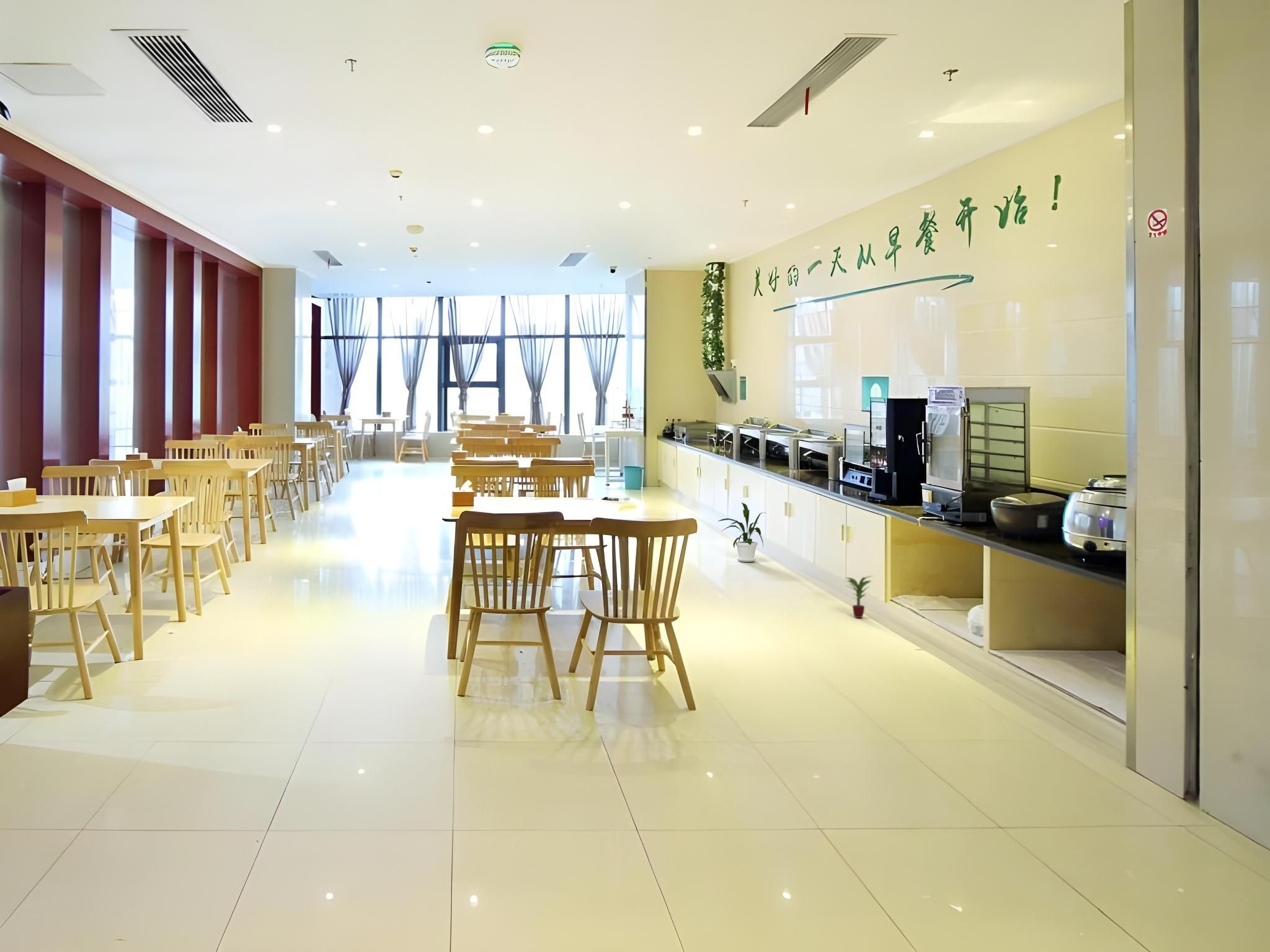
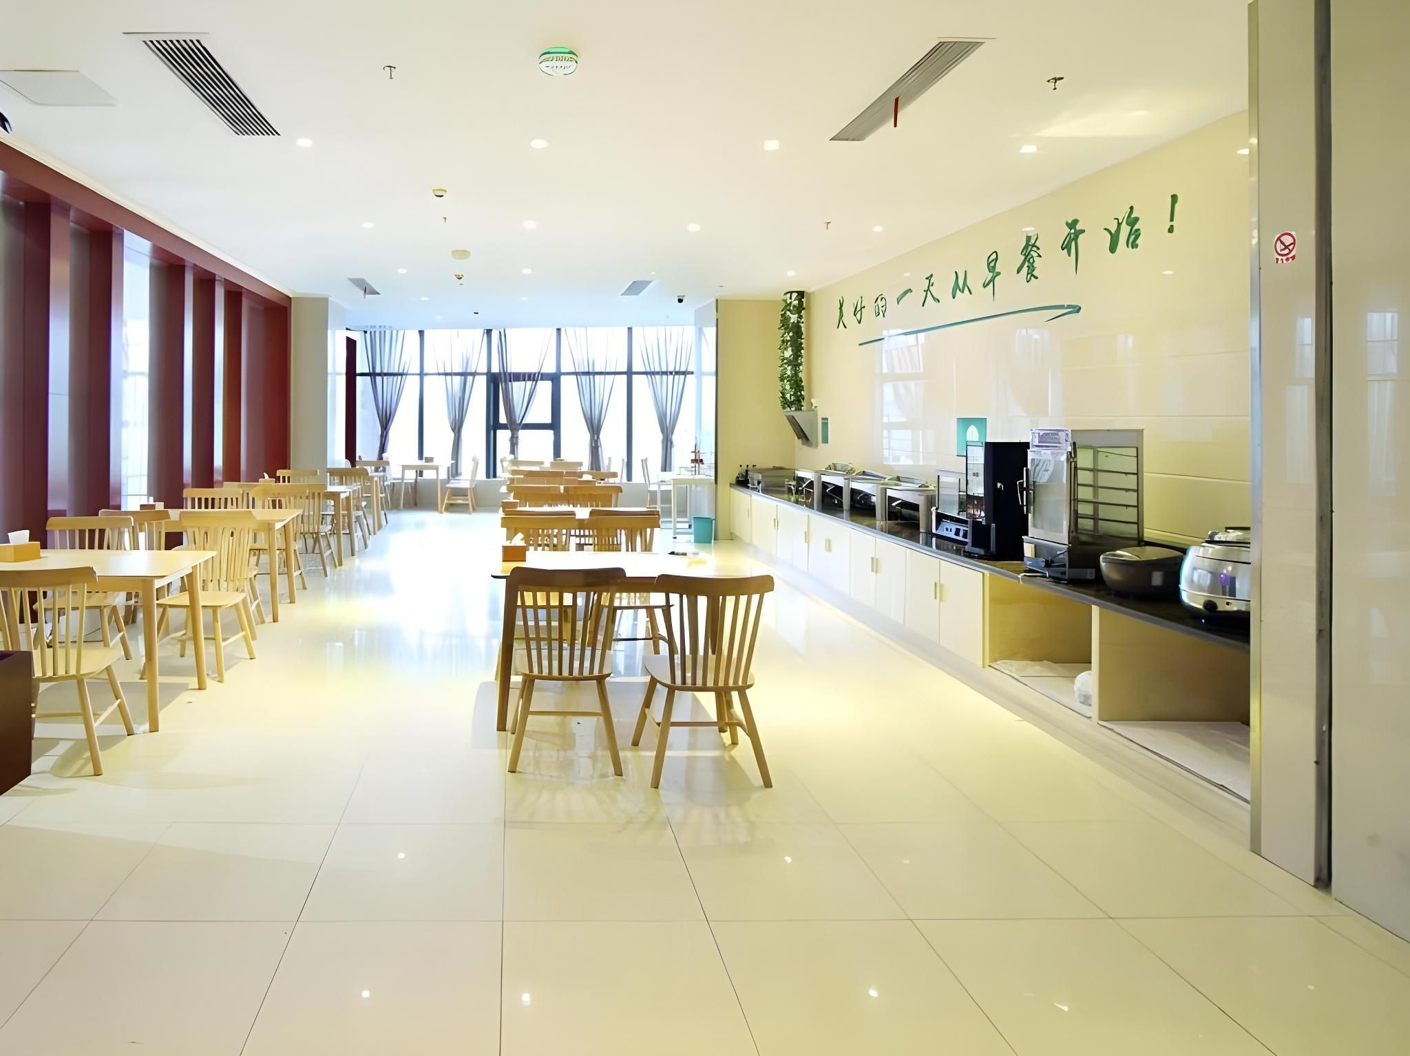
- potted plant [844,575,873,619]
- house plant [717,502,767,562]
